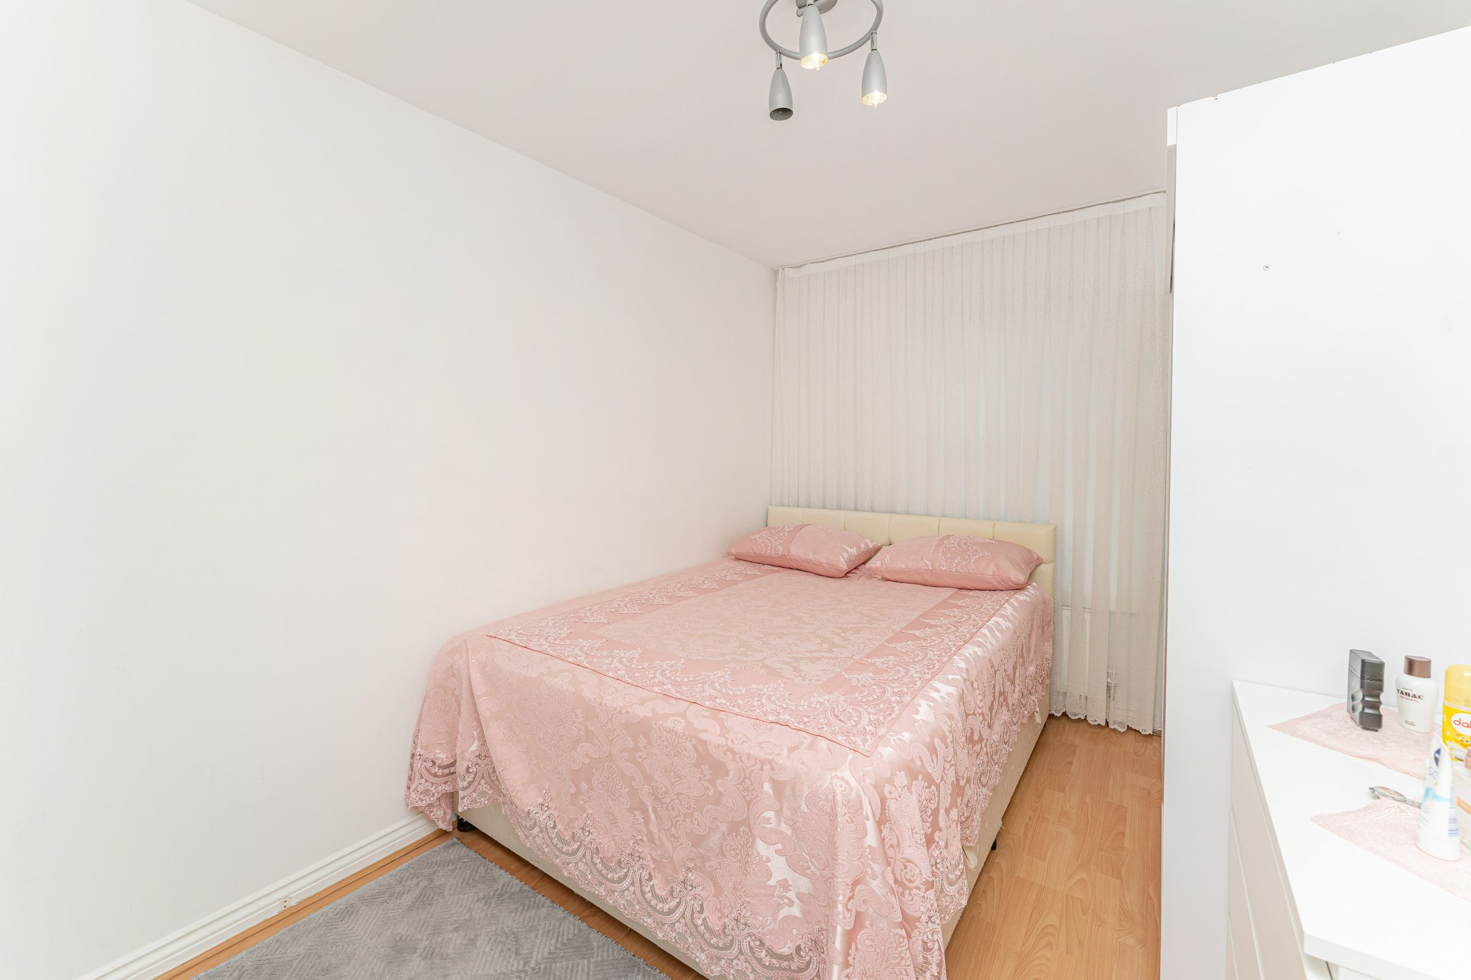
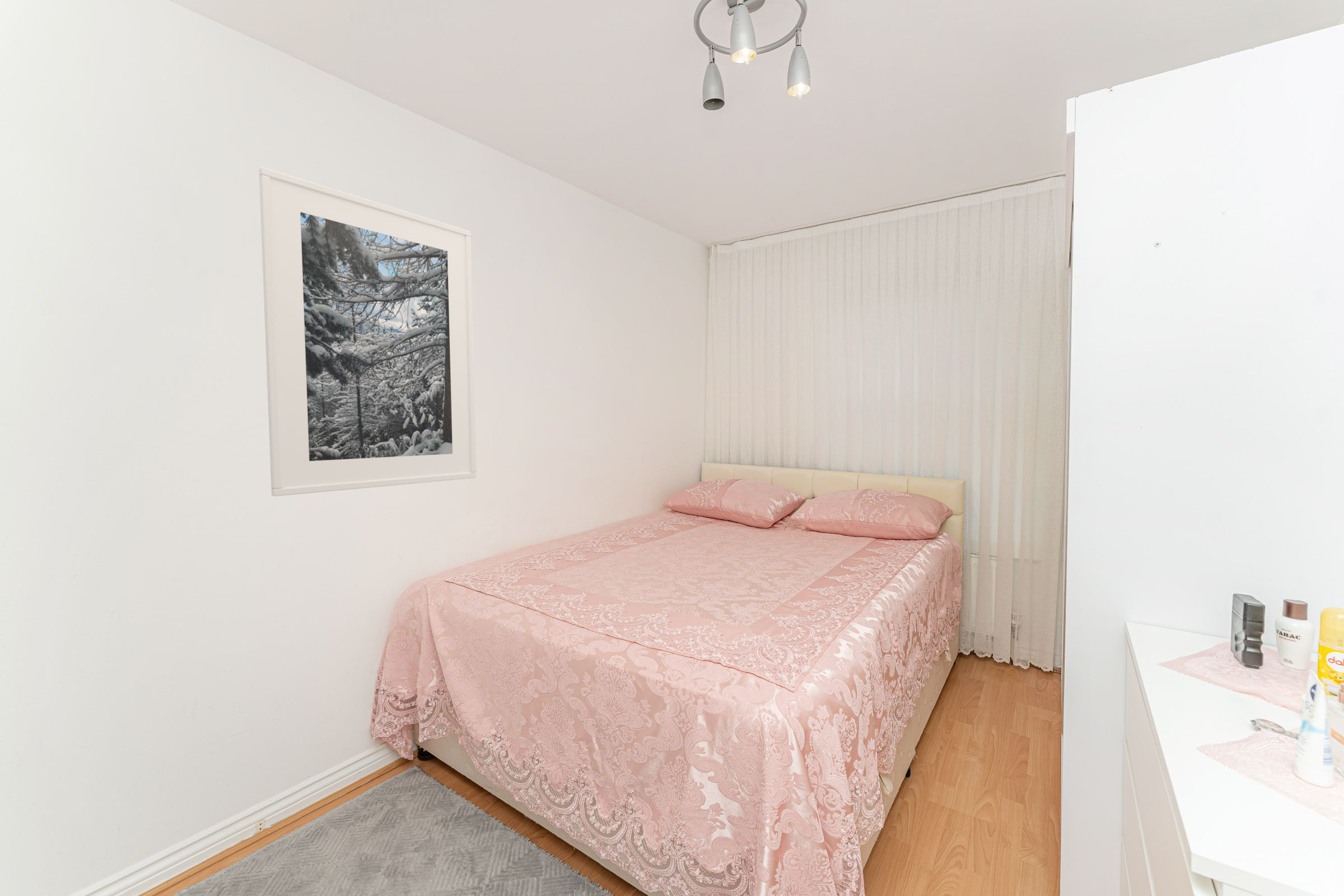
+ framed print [259,166,477,497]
